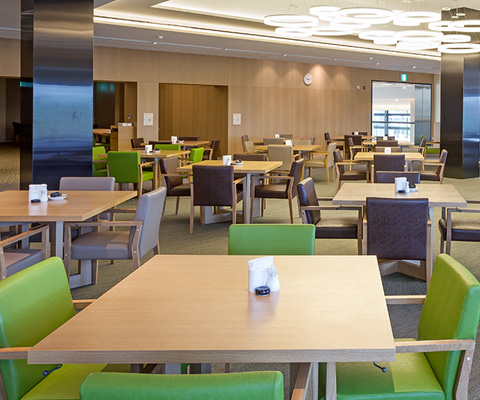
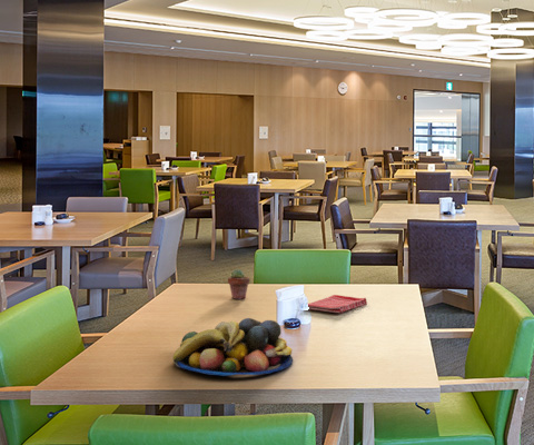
+ potted succulent [227,268,250,300]
+ dish towel [307,294,368,314]
+ fruit bowl [171,317,294,377]
